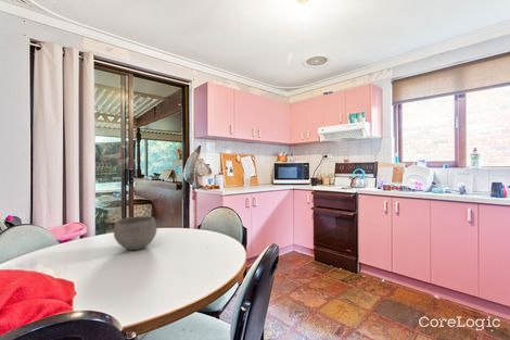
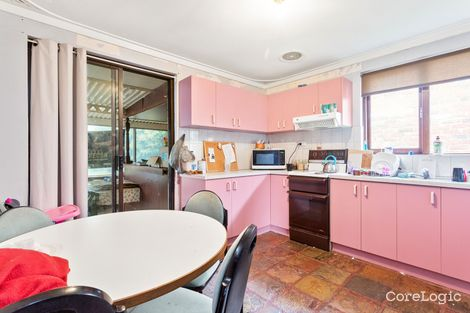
- bowl [113,215,158,251]
